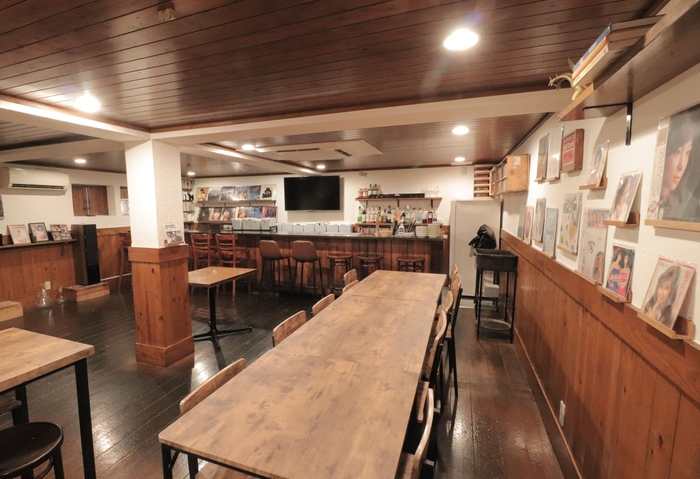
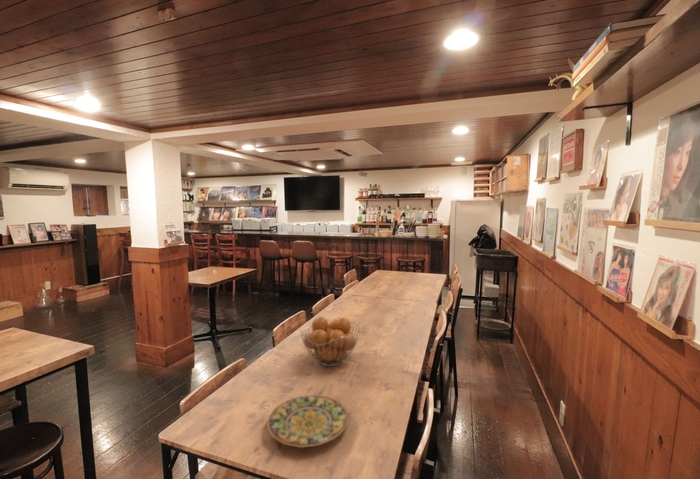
+ plate [266,394,350,449]
+ fruit basket [299,316,361,367]
